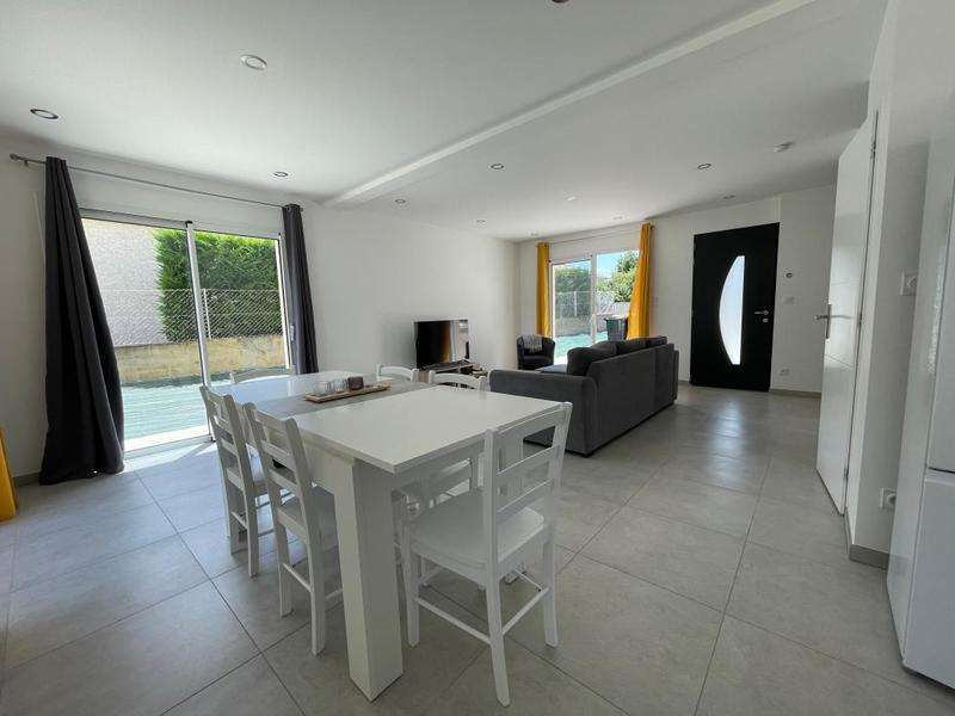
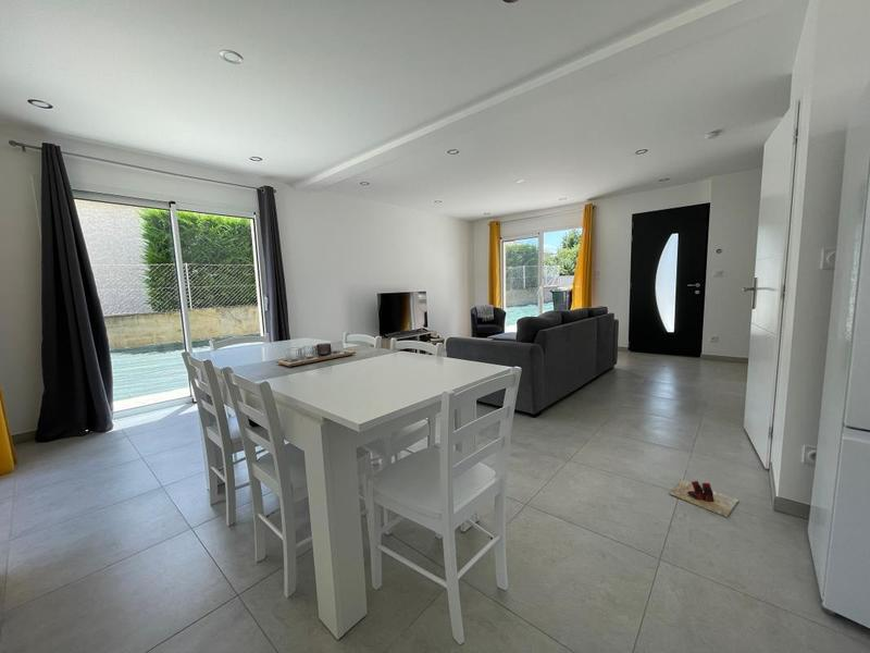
+ slippers [668,479,738,518]
